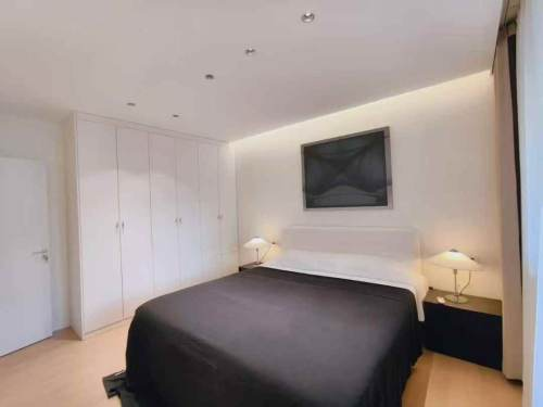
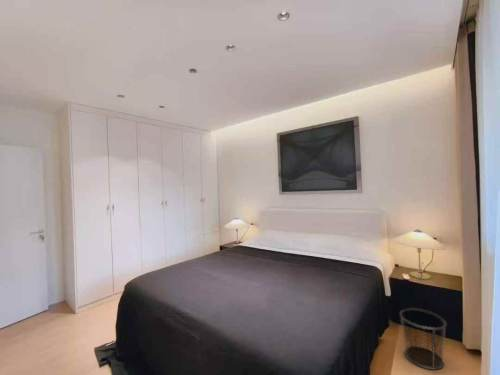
+ waste bin [399,307,447,371]
